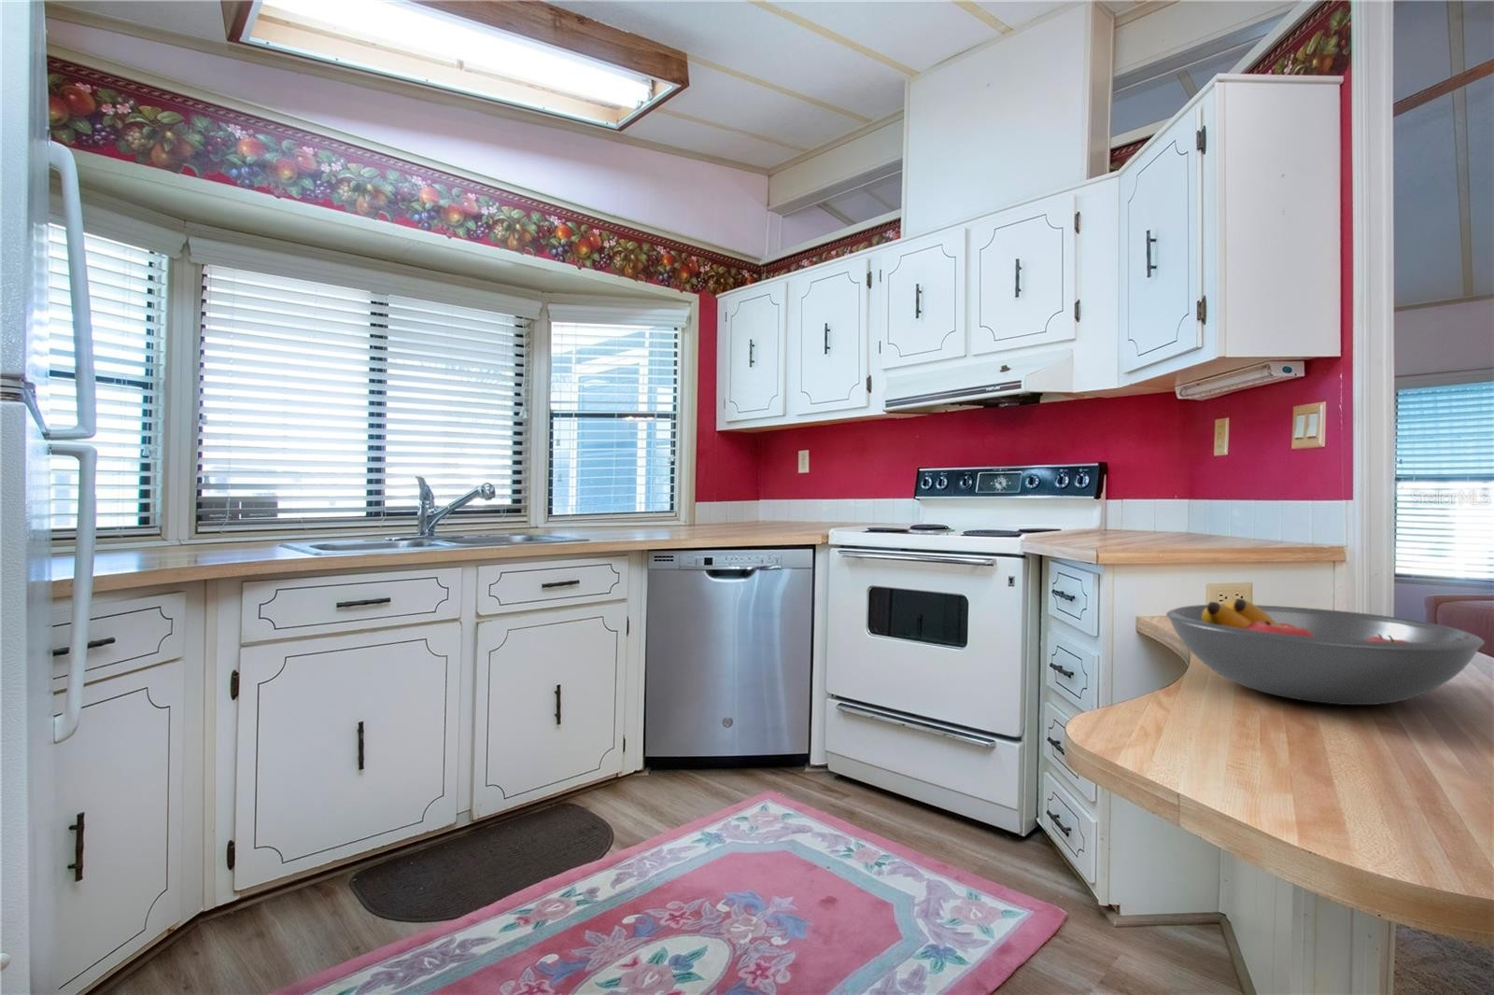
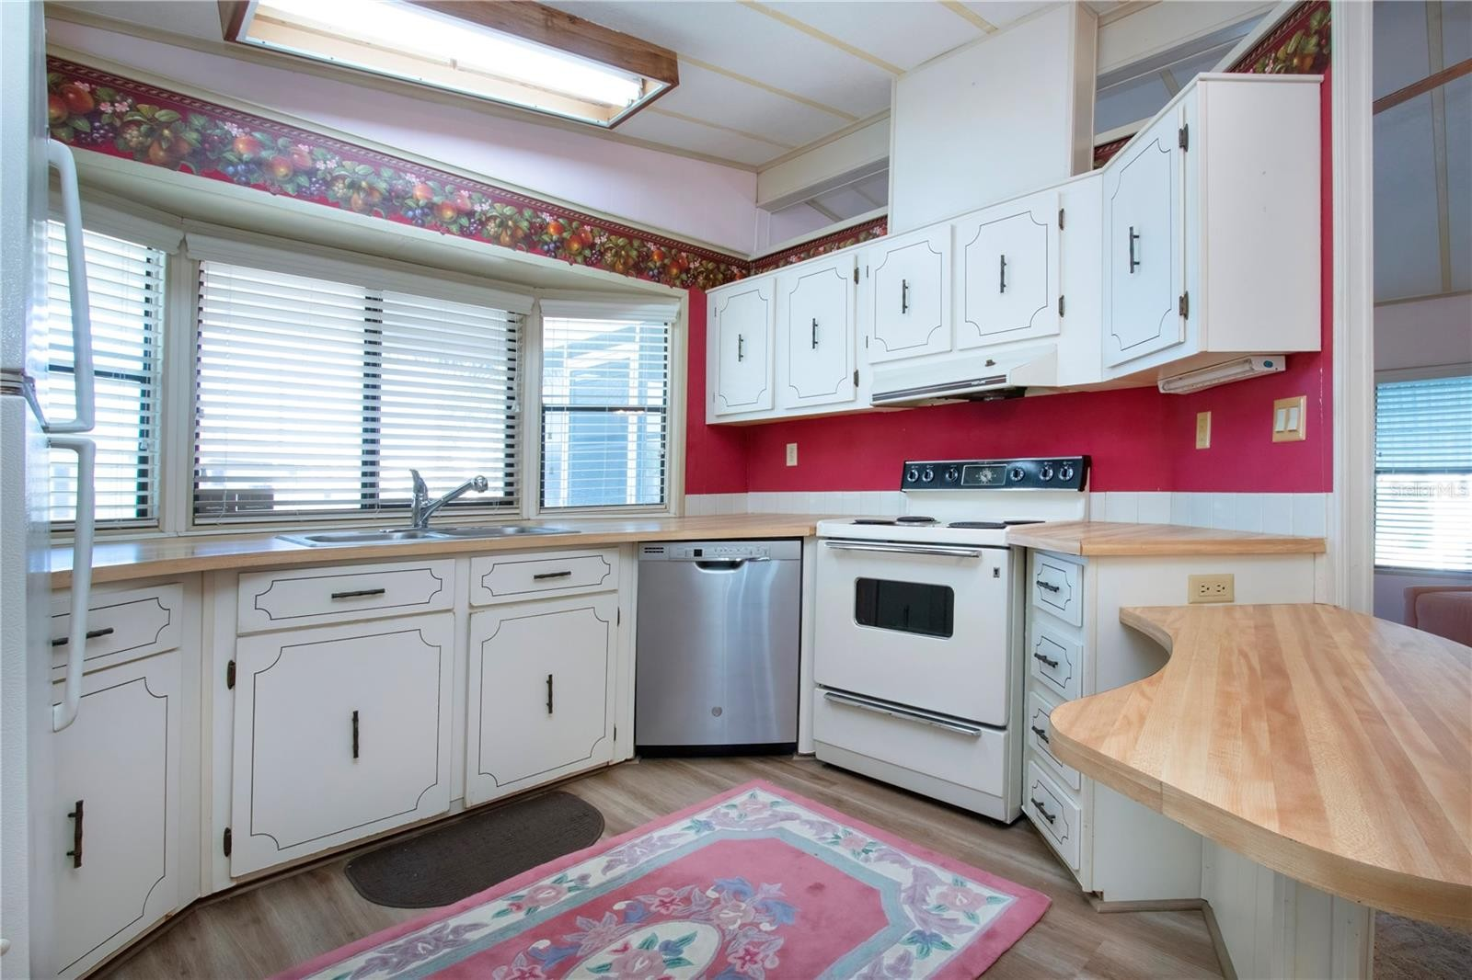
- fruit bowl [1165,599,1485,705]
